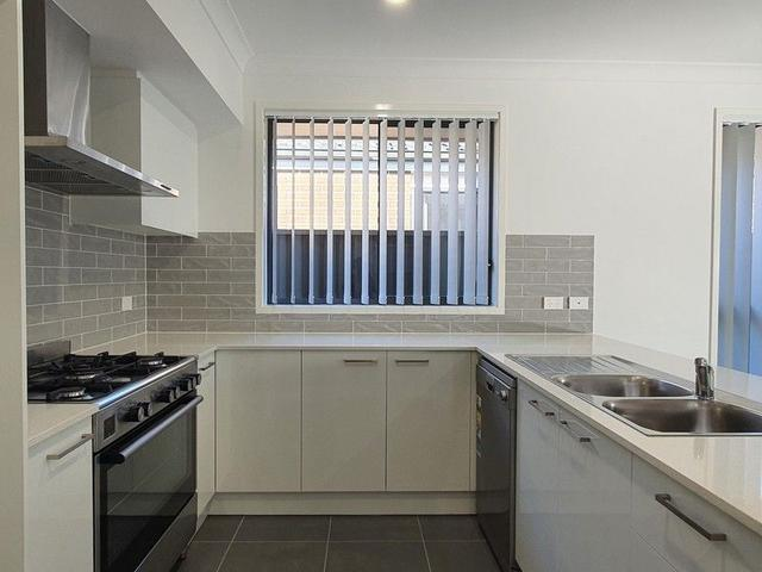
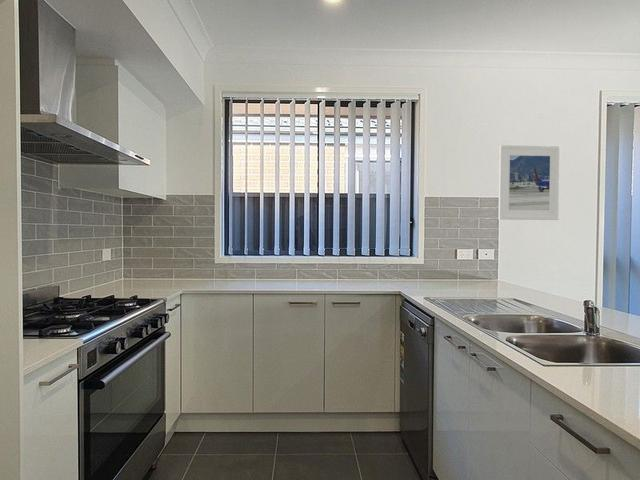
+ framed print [497,144,561,221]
